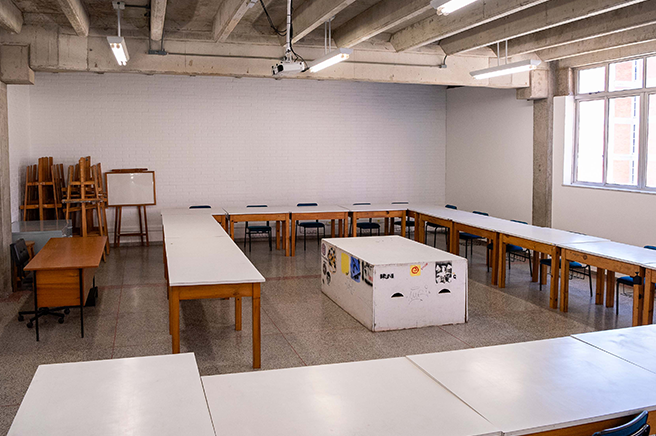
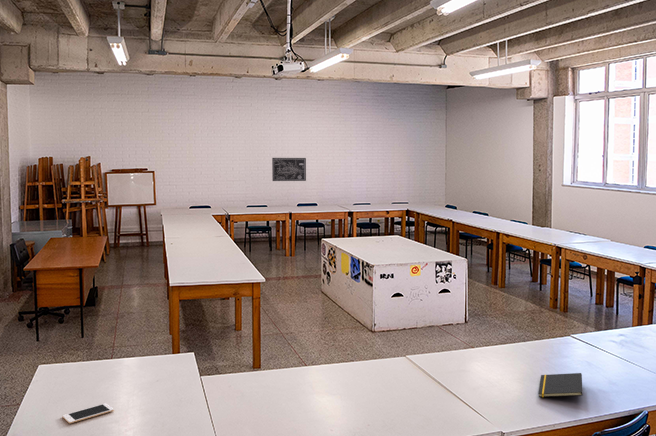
+ notepad [537,372,584,398]
+ cell phone [61,402,115,424]
+ wall art [271,157,307,182]
